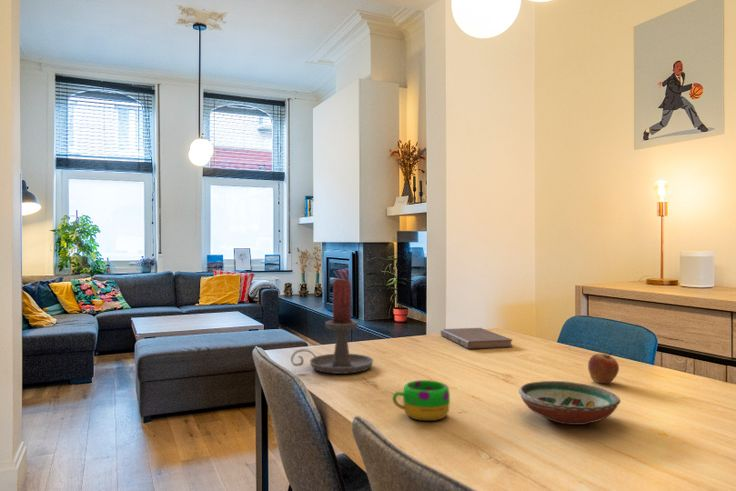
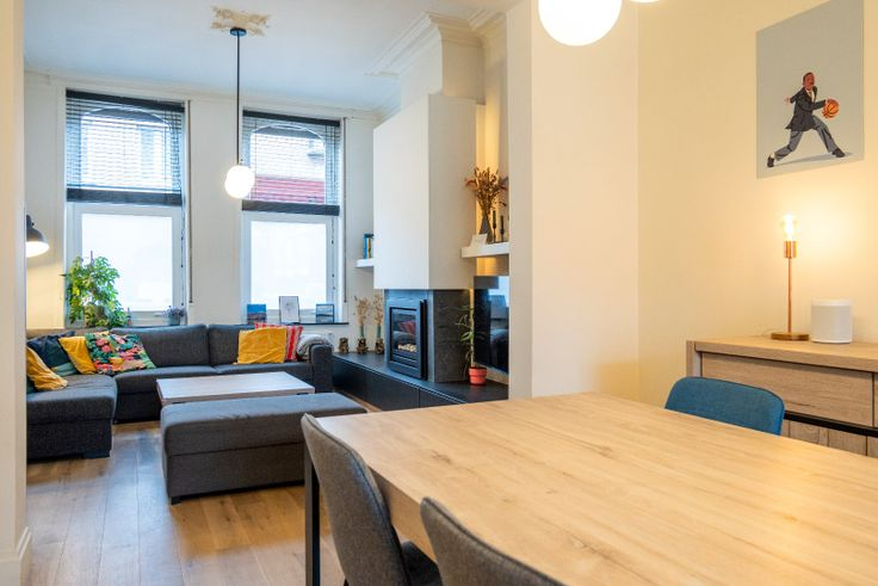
- fruit [587,351,620,384]
- decorative bowl [518,380,622,426]
- mug [392,379,451,422]
- book [440,327,513,350]
- candle holder [290,278,374,375]
